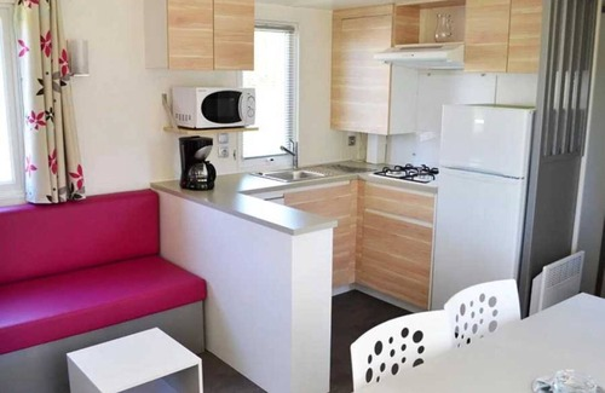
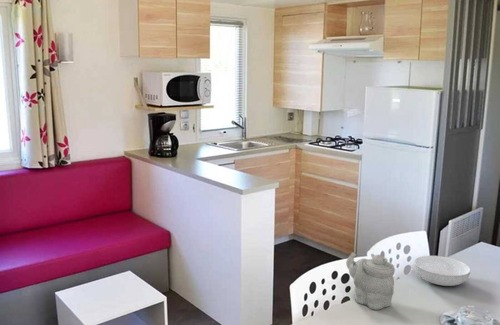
+ teapot [345,252,395,311]
+ serving bowl [413,255,472,287]
